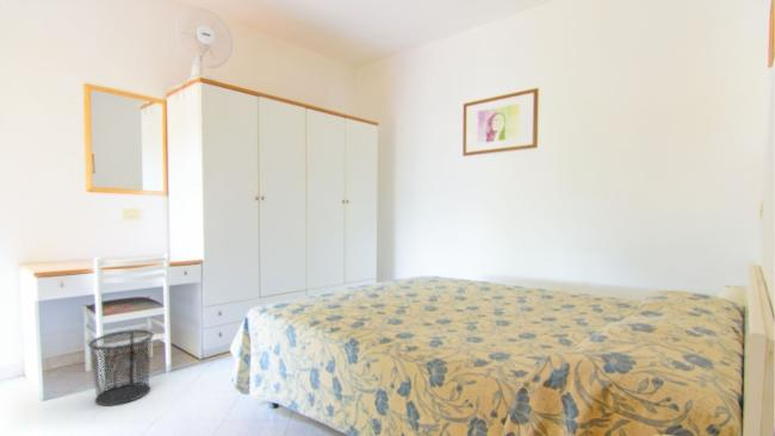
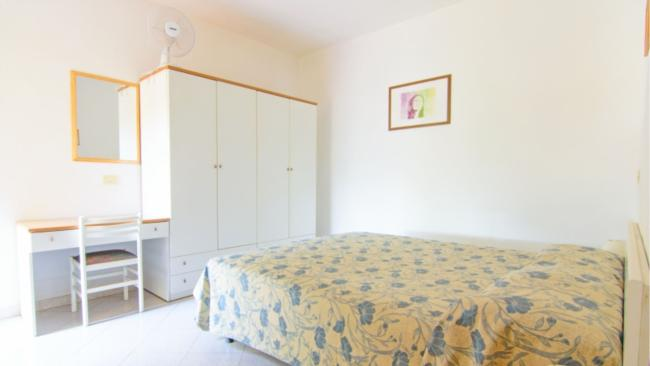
- waste bin [87,329,155,407]
